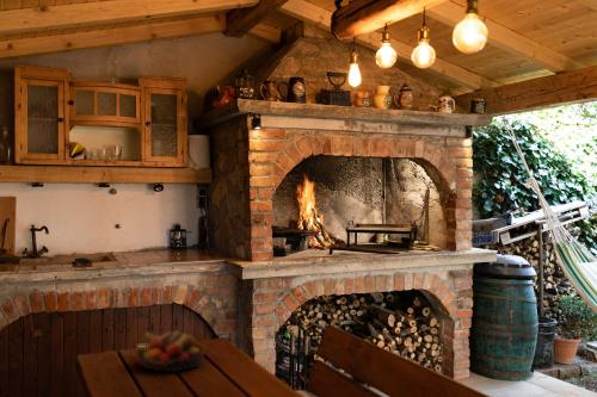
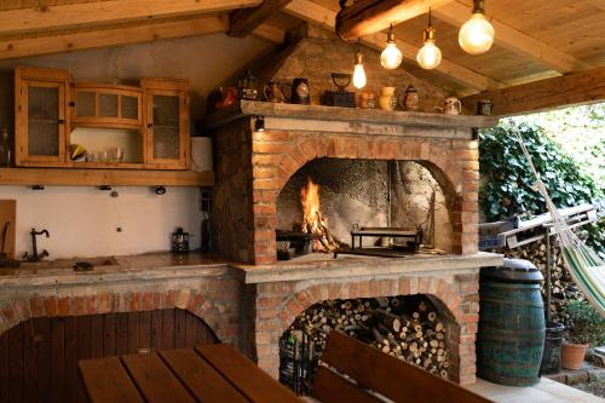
- fruit bowl [134,329,207,373]
